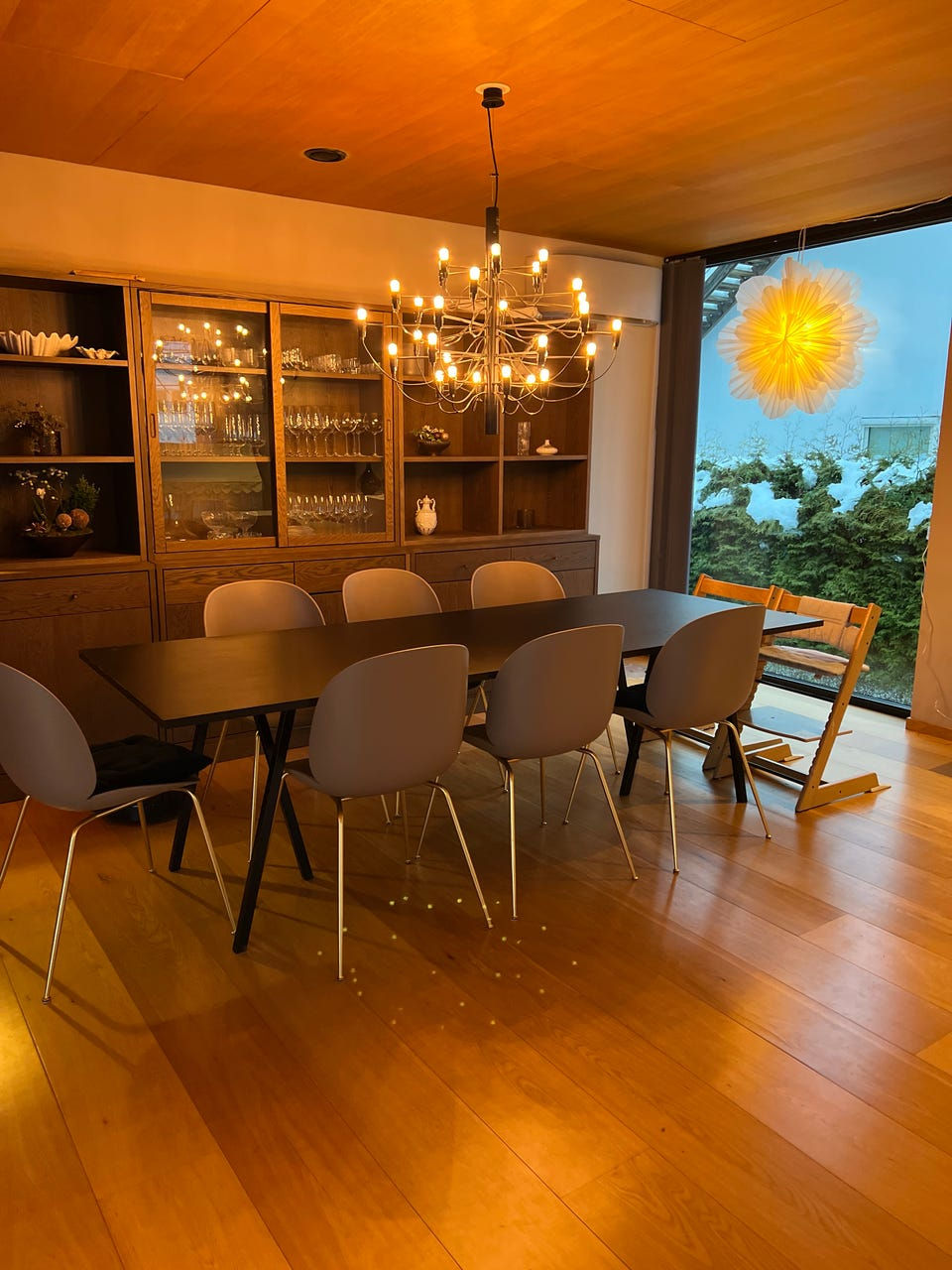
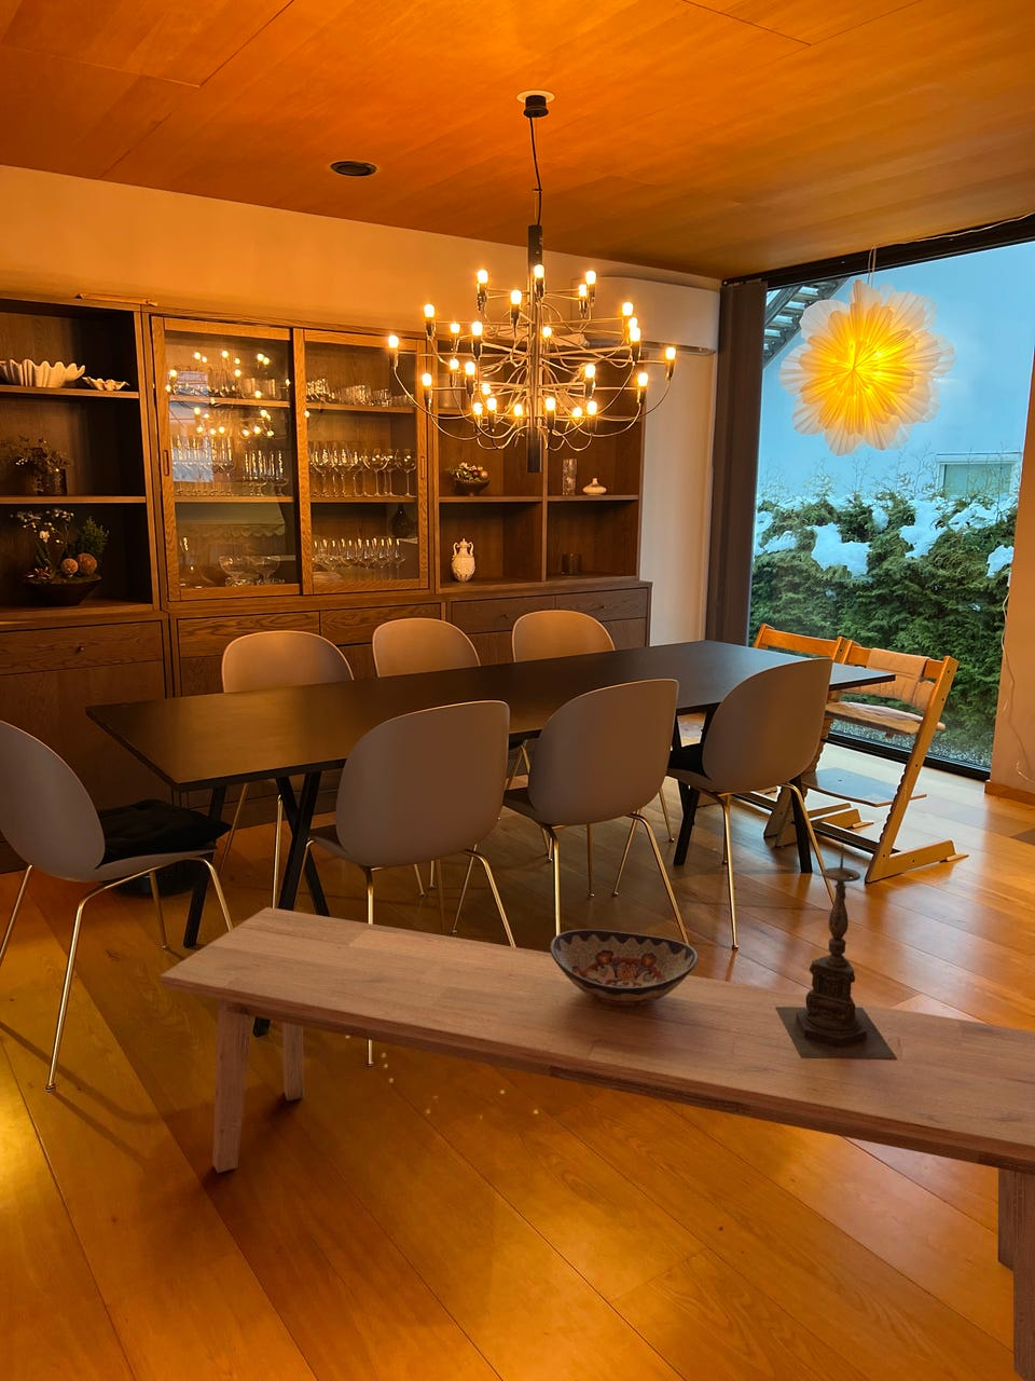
+ decorative bowl [549,929,699,1006]
+ candle holder [775,843,897,1058]
+ bench [159,906,1035,1381]
